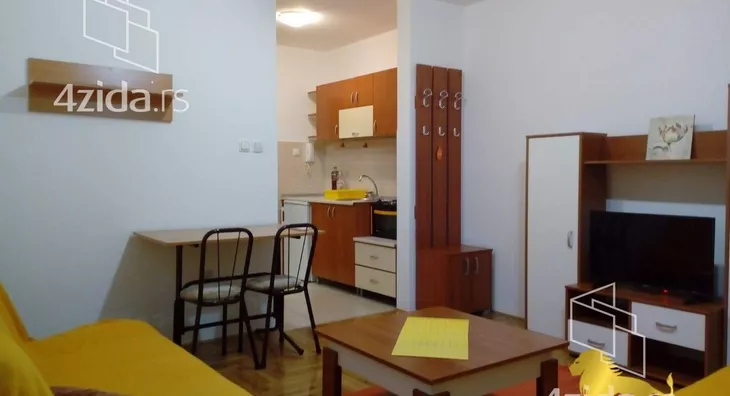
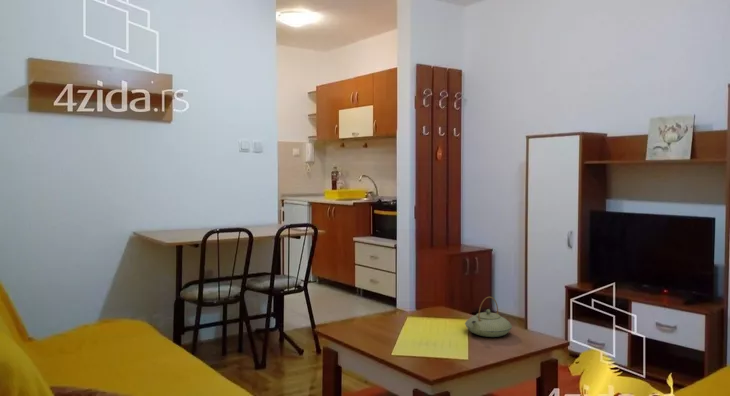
+ teapot [464,296,513,338]
